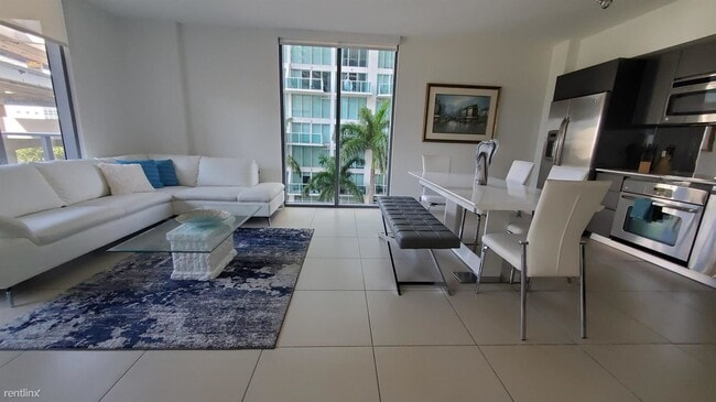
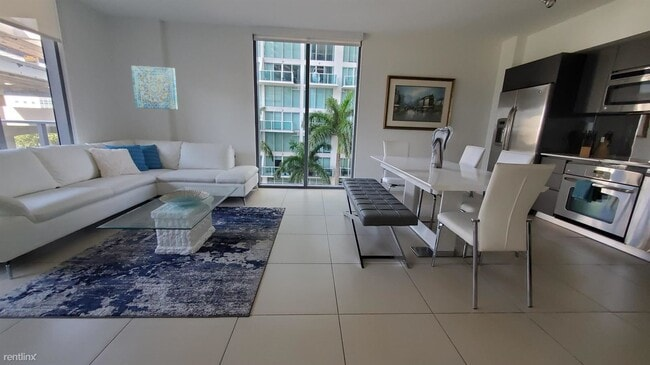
+ wall art [130,65,179,111]
